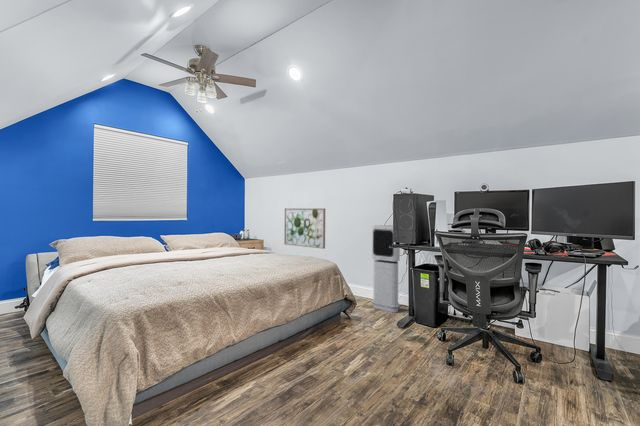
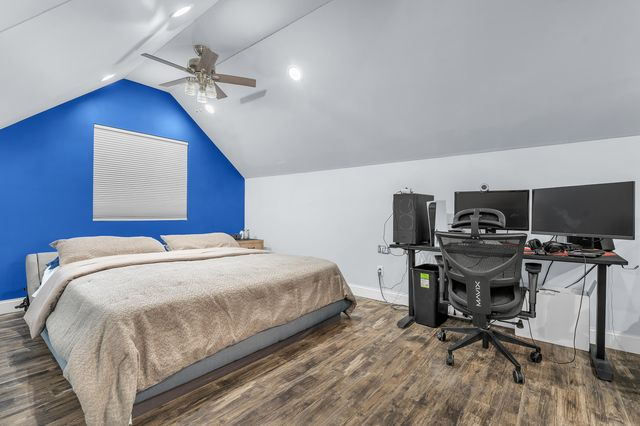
- wall art [283,207,326,250]
- air purifier [371,224,401,314]
